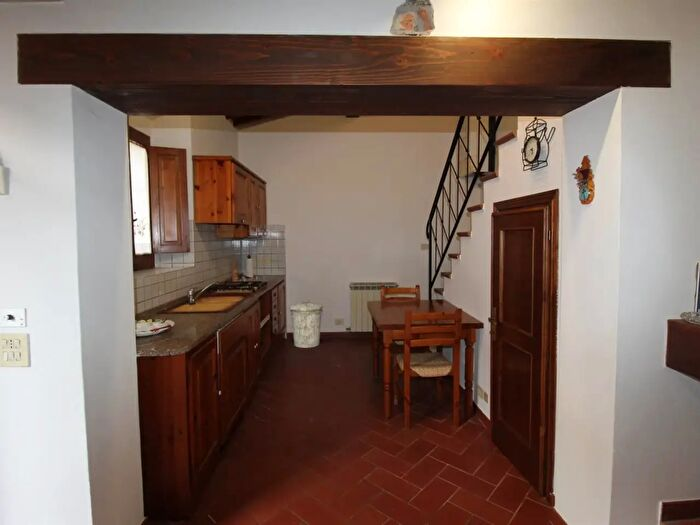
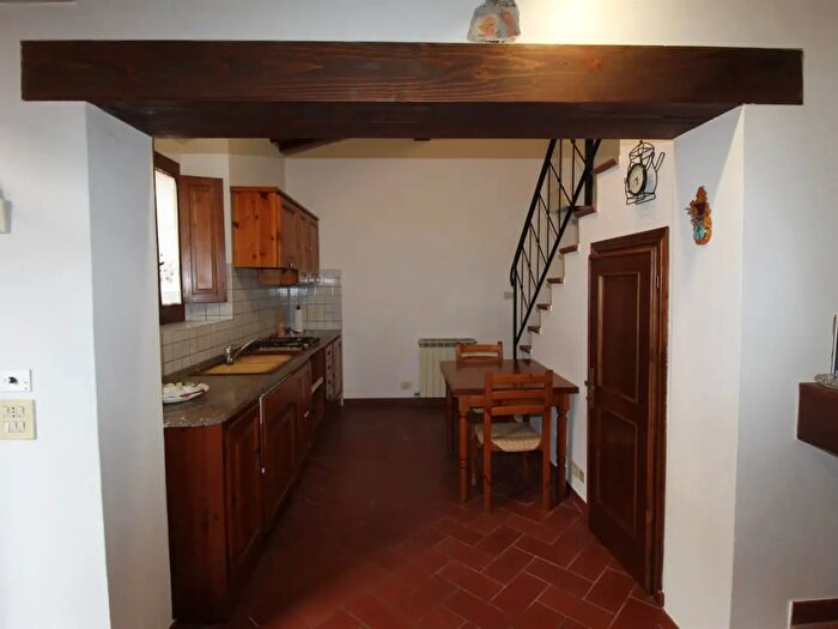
- trash can [288,299,324,349]
